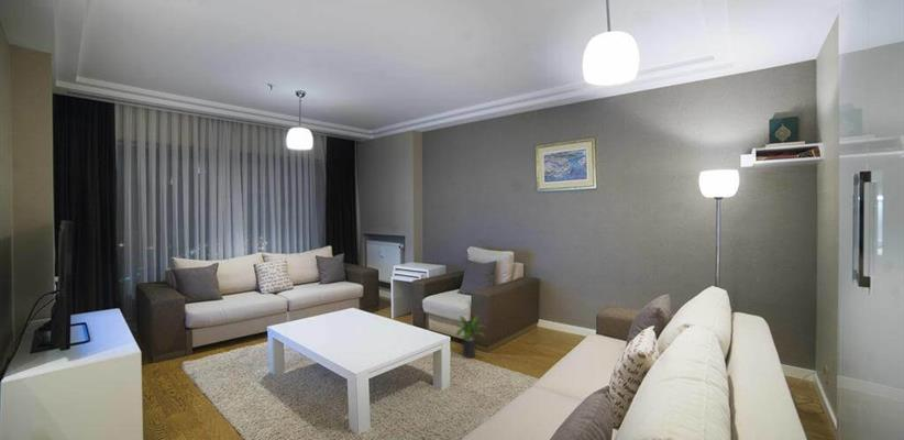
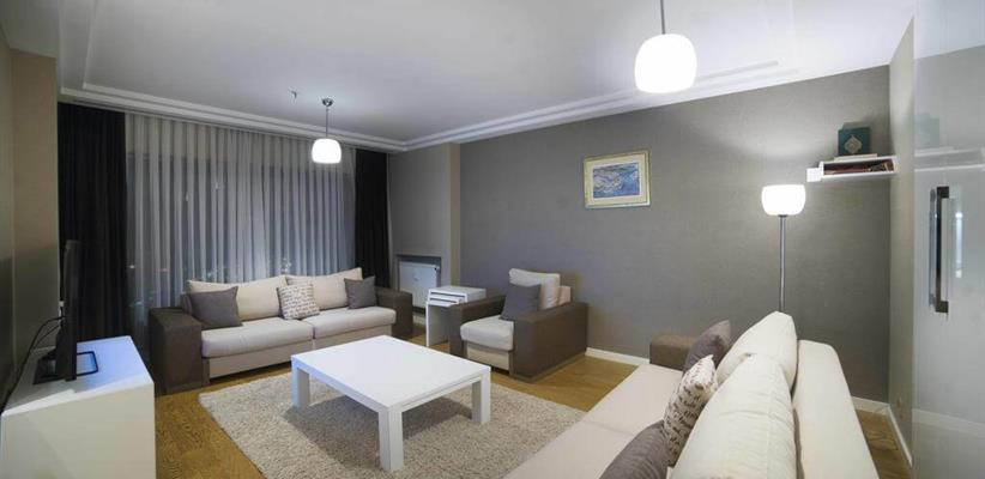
- potted plant [449,314,487,360]
